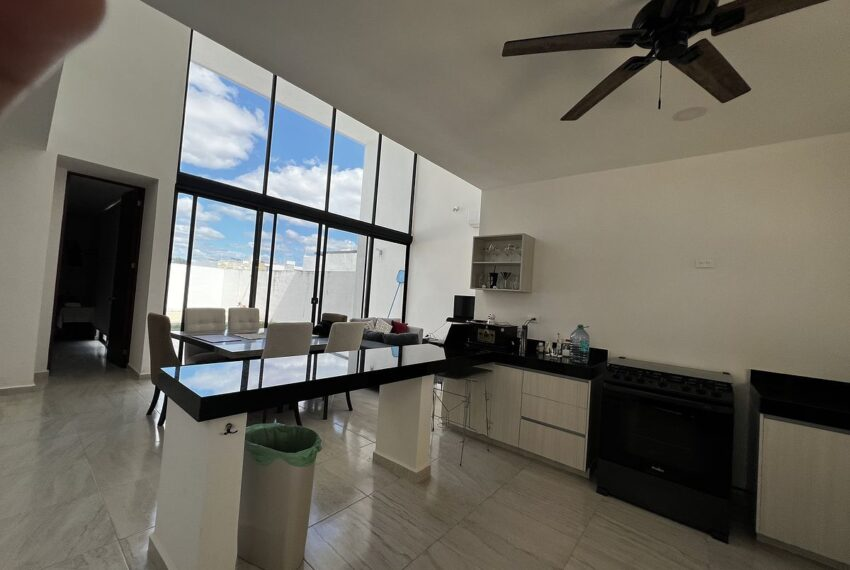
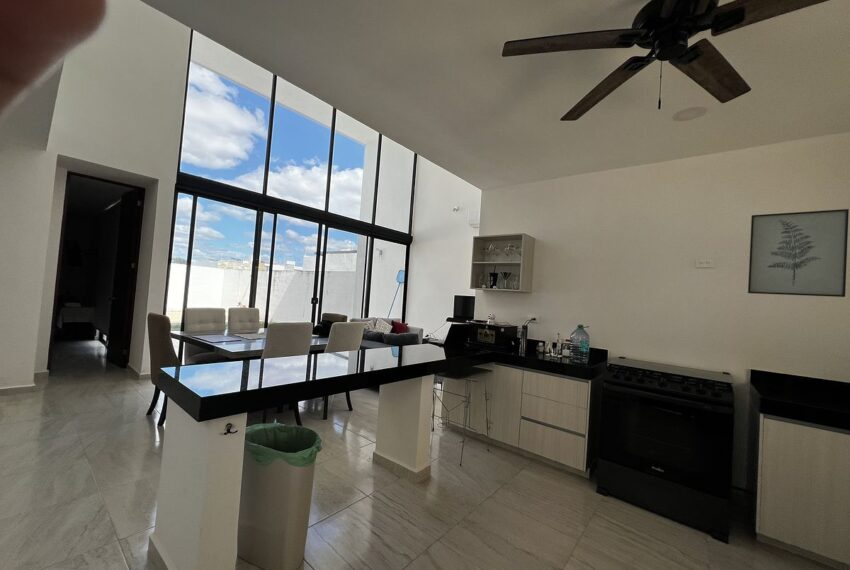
+ wall art [747,208,850,298]
